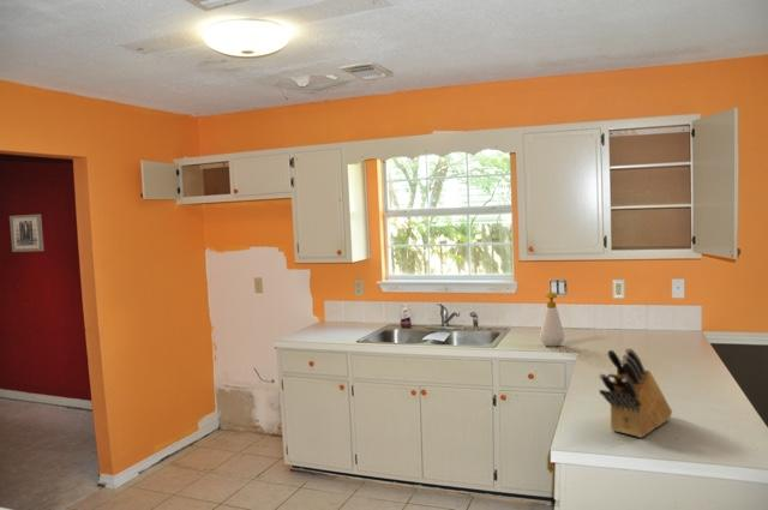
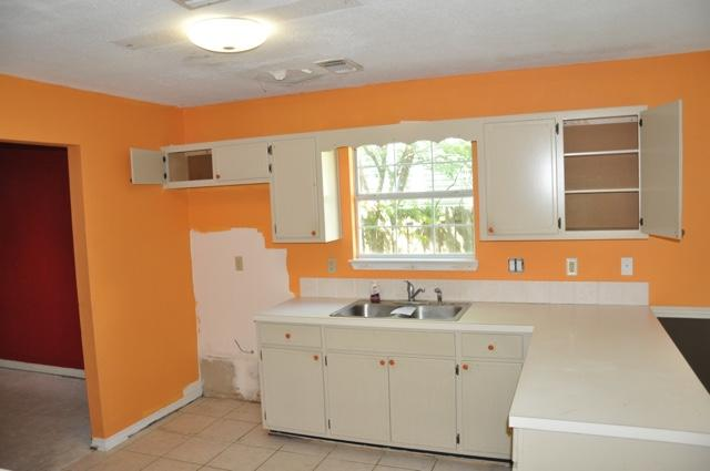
- wall art [8,214,46,253]
- knife block [598,347,673,439]
- soap bottle [539,292,565,347]
